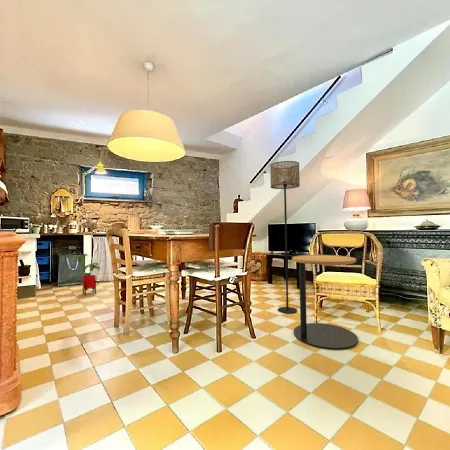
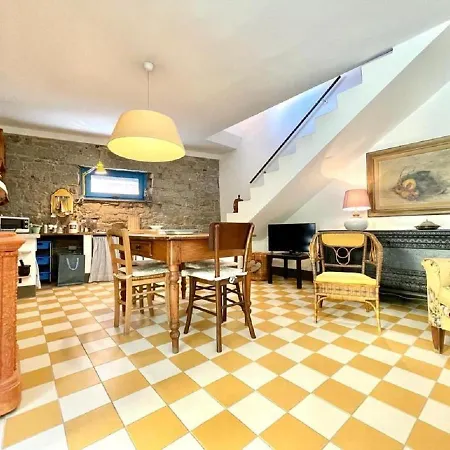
- floor lamp [269,160,301,314]
- side table [291,254,359,350]
- house plant [71,253,101,296]
